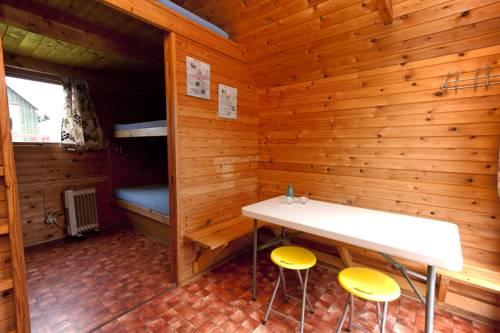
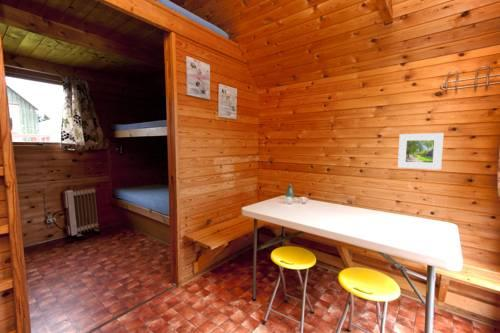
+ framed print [397,132,445,171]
